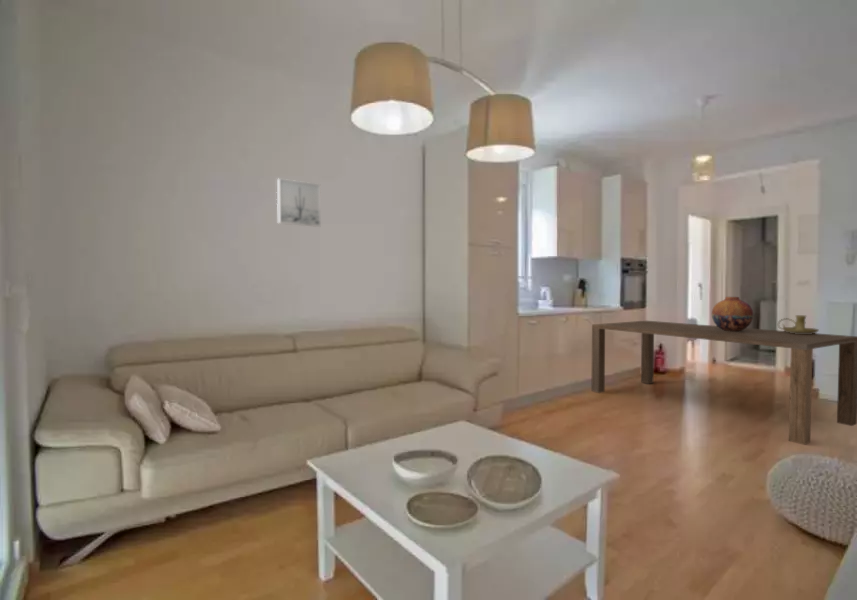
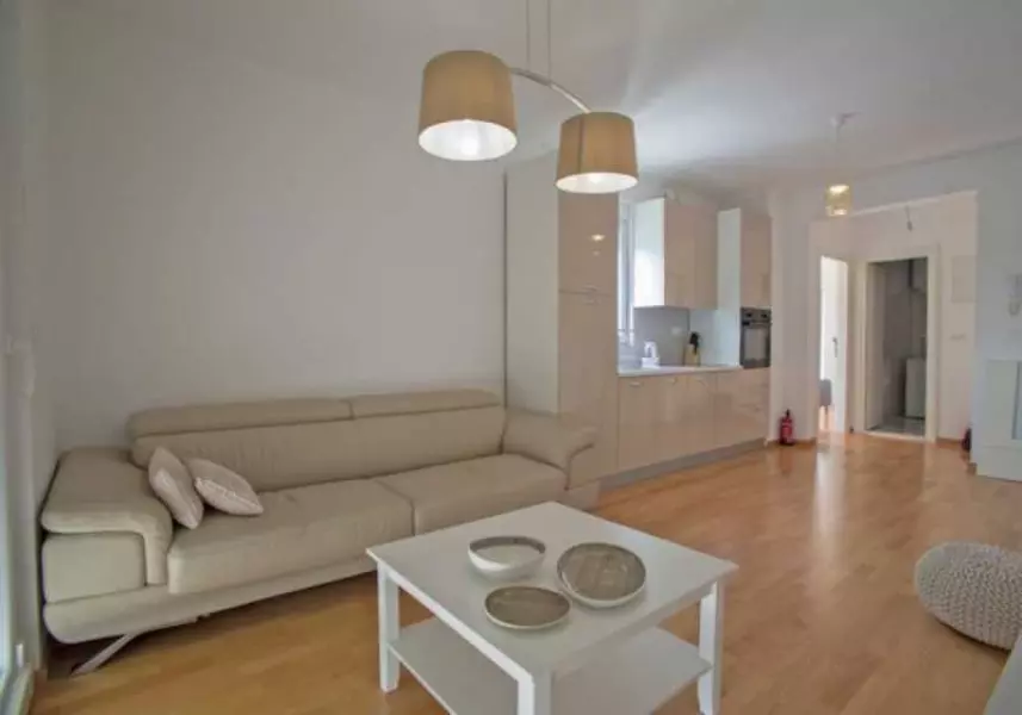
- wall art [276,178,322,228]
- dining table [590,320,857,446]
- vase [711,296,754,332]
- candle holder [777,314,820,334]
